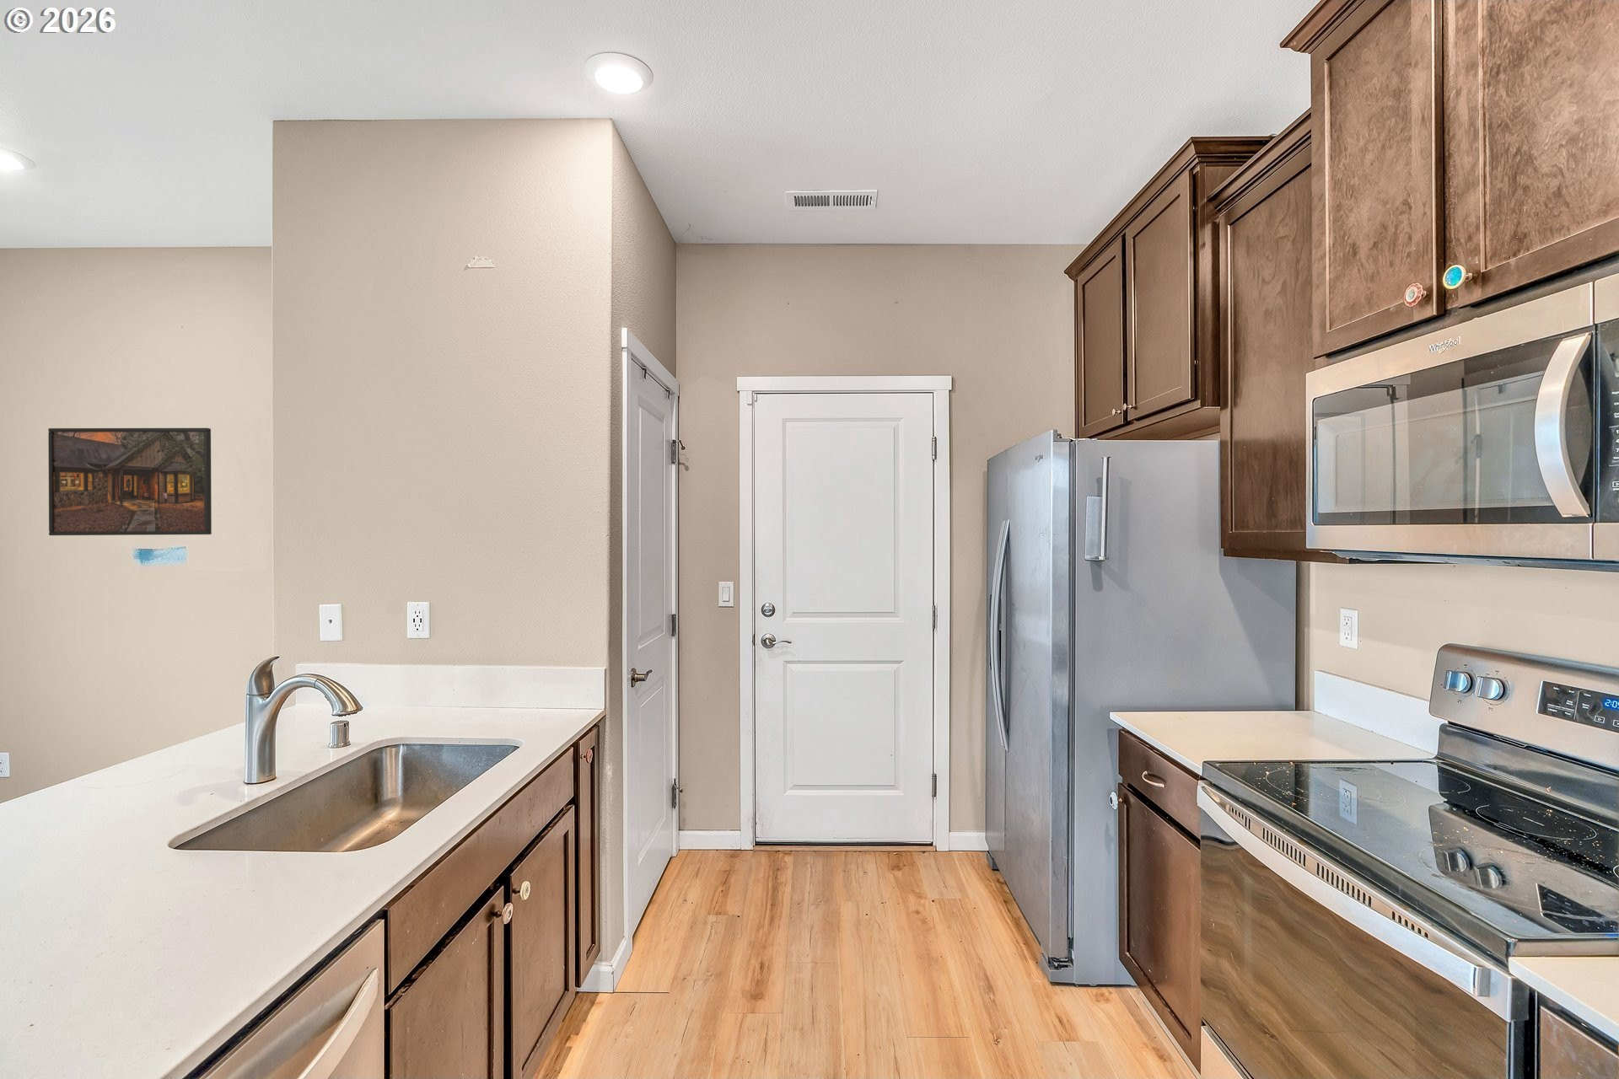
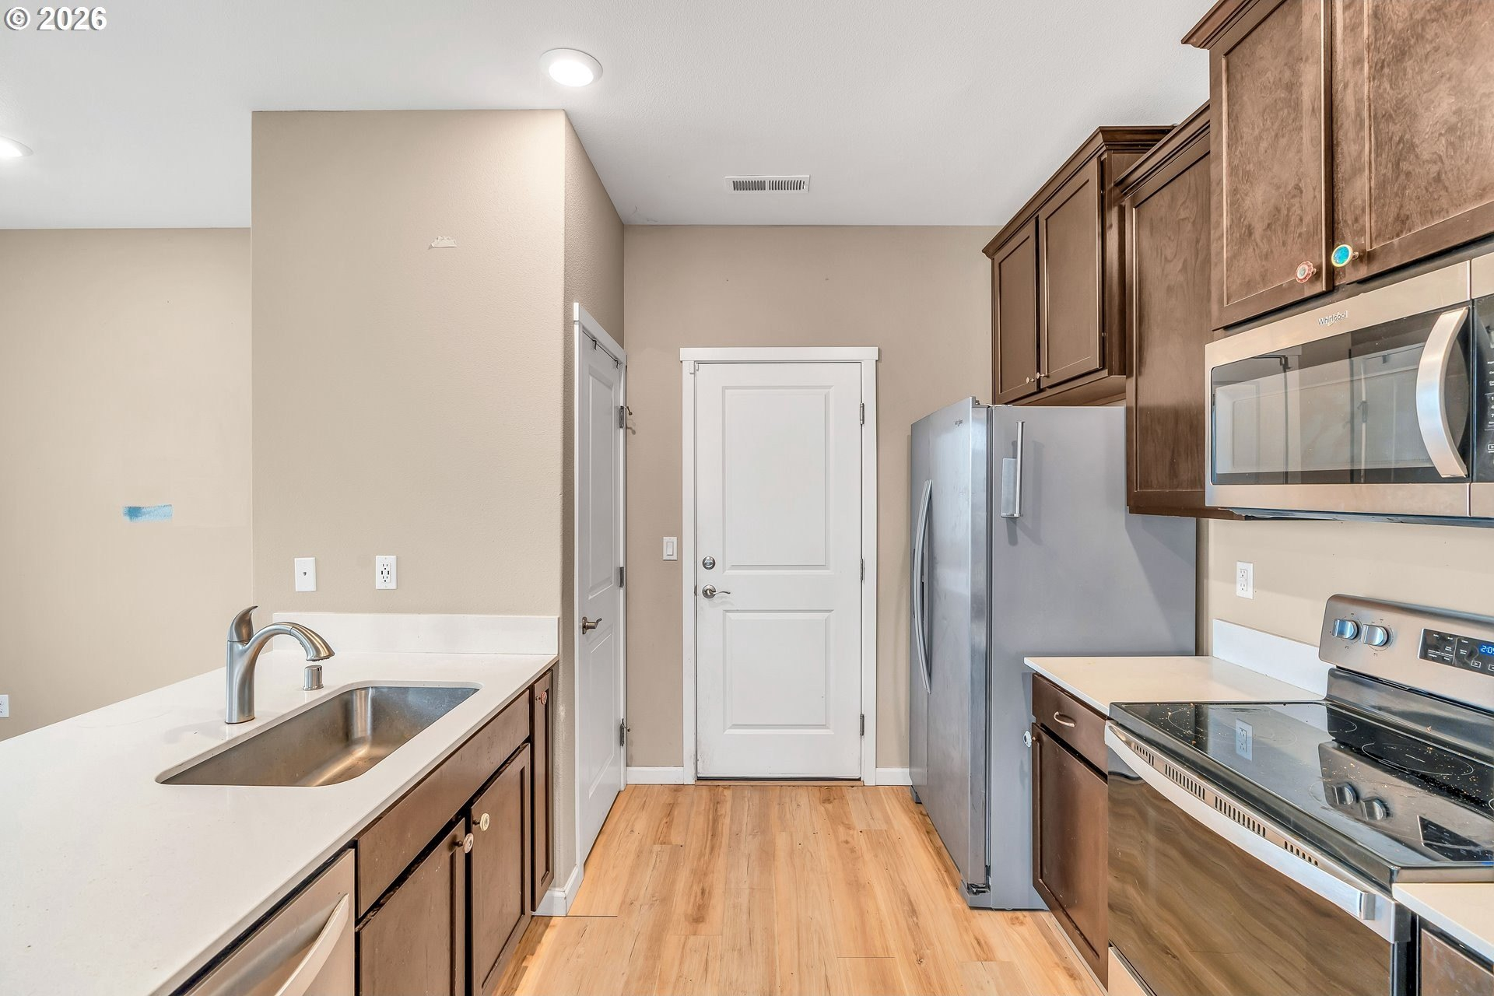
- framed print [47,428,212,536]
